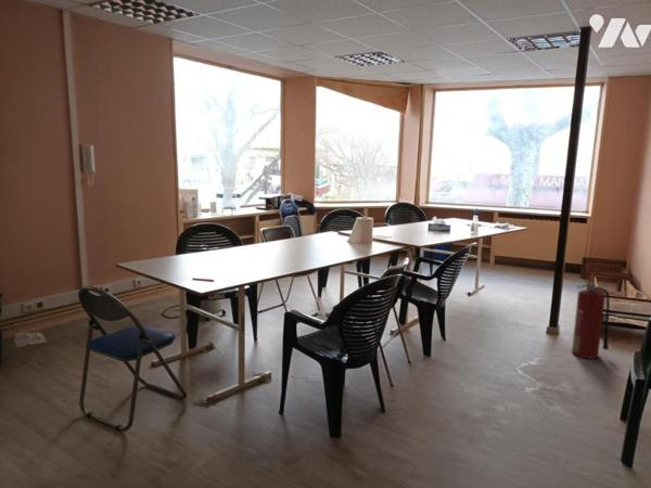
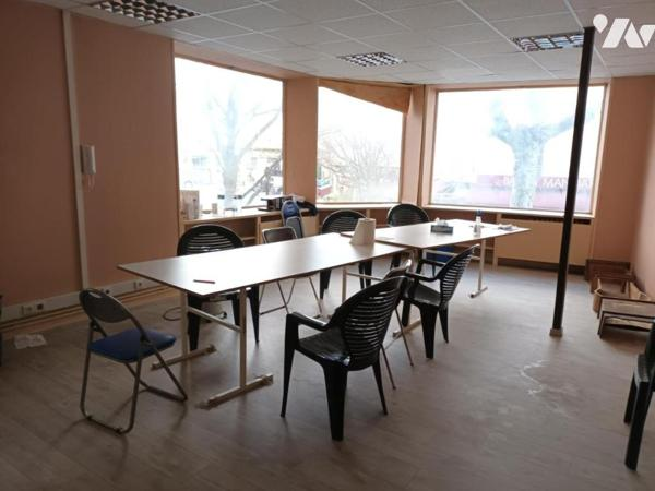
- fire extinguisher [571,279,611,360]
